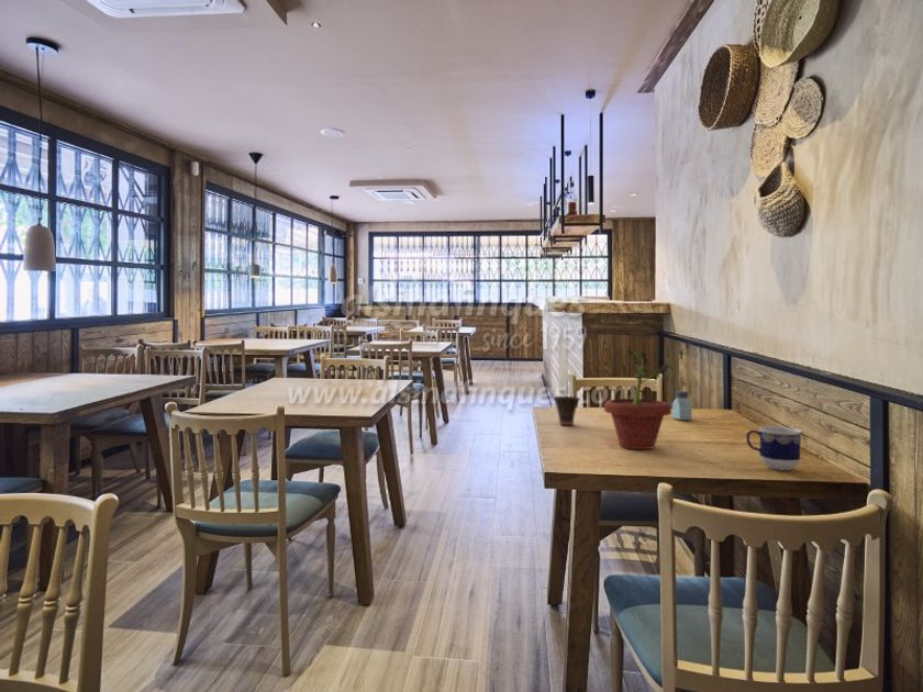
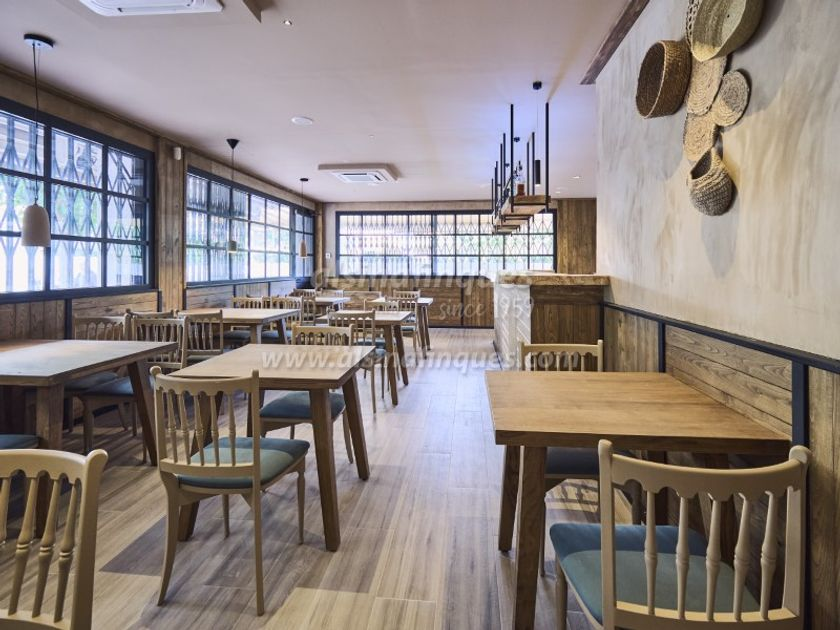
- cup [745,425,803,471]
- saltshaker [671,390,693,421]
- cup [553,395,581,426]
- potted plant [603,344,672,450]
